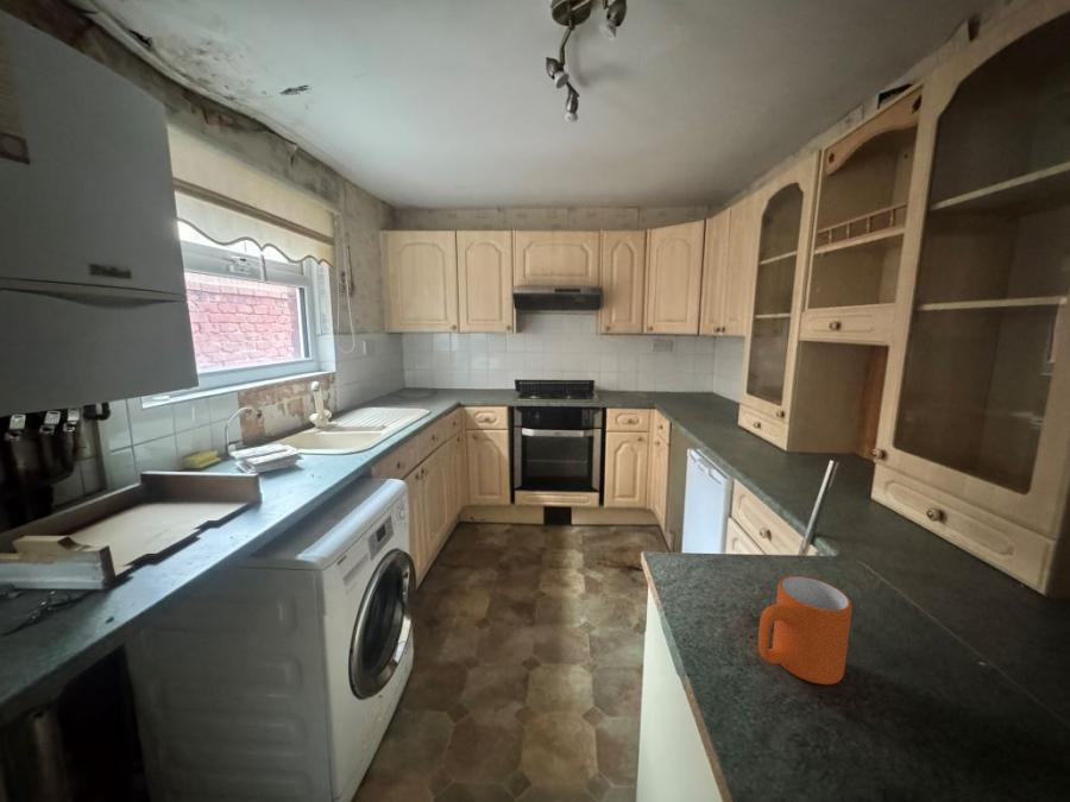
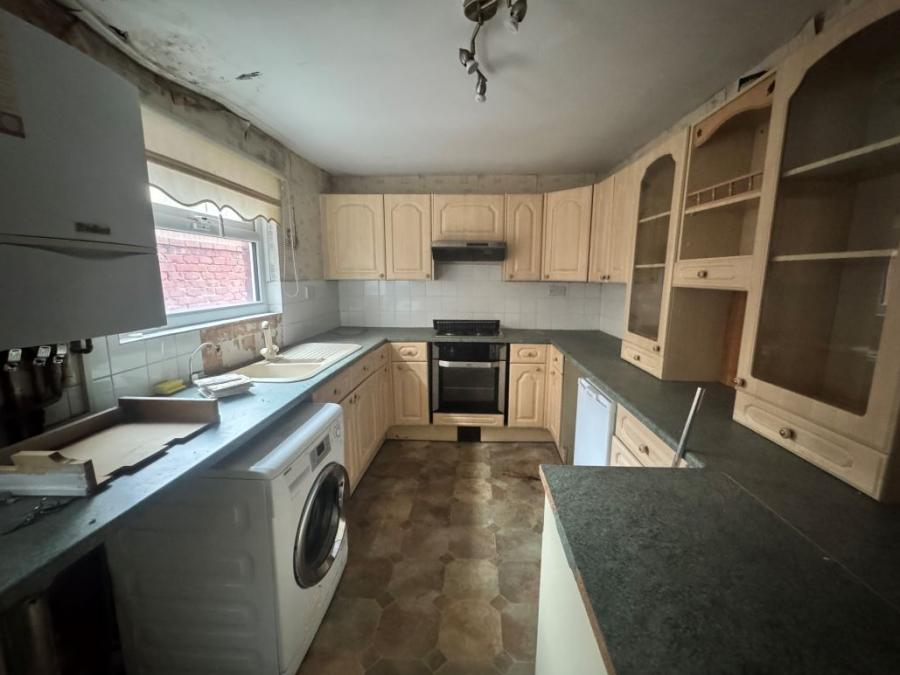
- mug [757,575,854,686]
